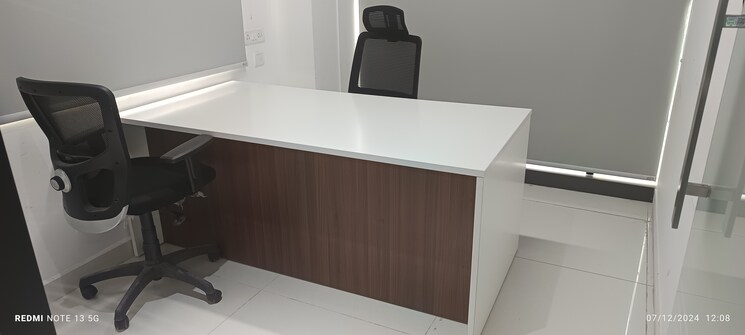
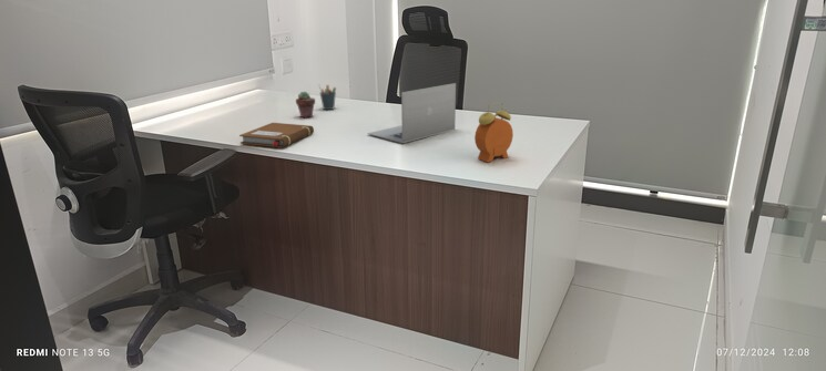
+ laptop [367,82,457,144]
+ notebook [238,122,315,148]
+ potted succulent [295,91,316,118]
+ pen holder [317,83,337,111]
+ alarm clock [473,101,514,163]
